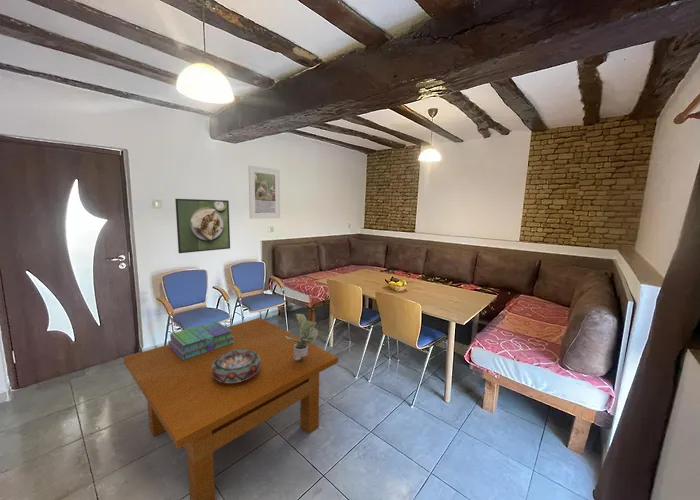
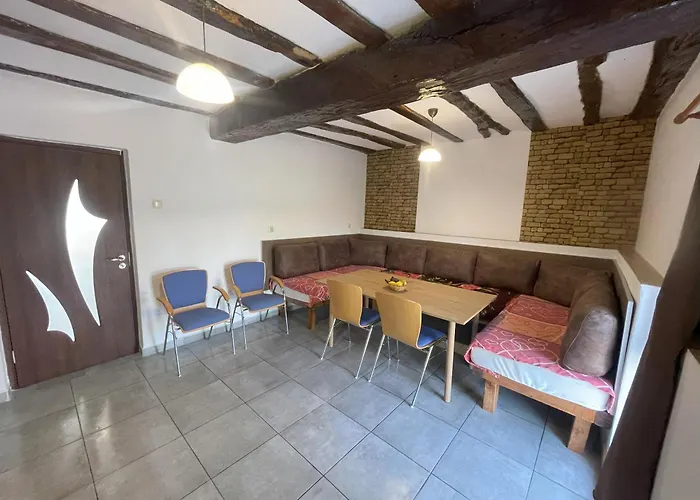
- table [122,317,339,500]
- decorative bowl [211,350,261,383]
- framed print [174,198,231,254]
- potted plant [285,313,319,360]
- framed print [247,165,281,219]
- stack of books [167,320,234,360]
